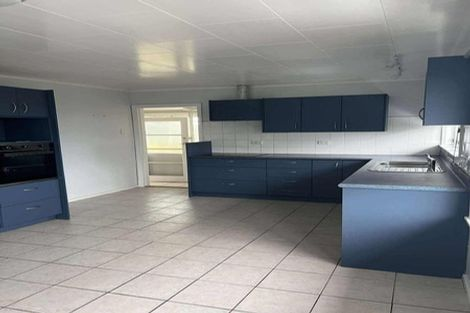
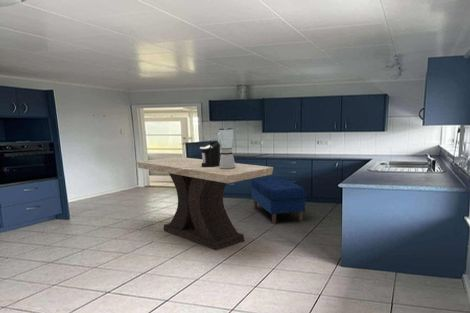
+ table [136,156,274,251]
+ blender [217,127,236,169]
+ bench [250,175,306,225]
+ coffee maker [199,140,221,167]
